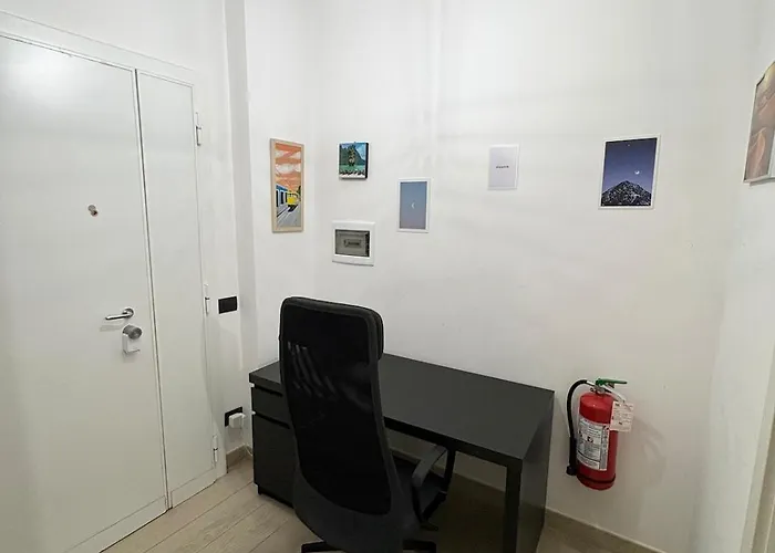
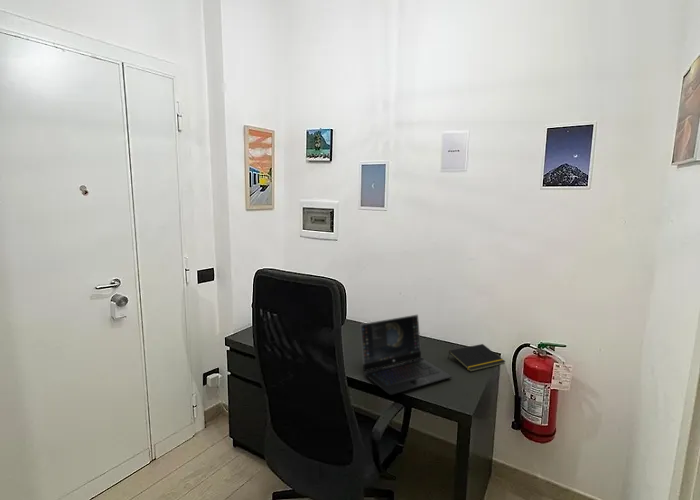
+ notepad [447,343,507,373]
+ laptop [359,314,453,396]
